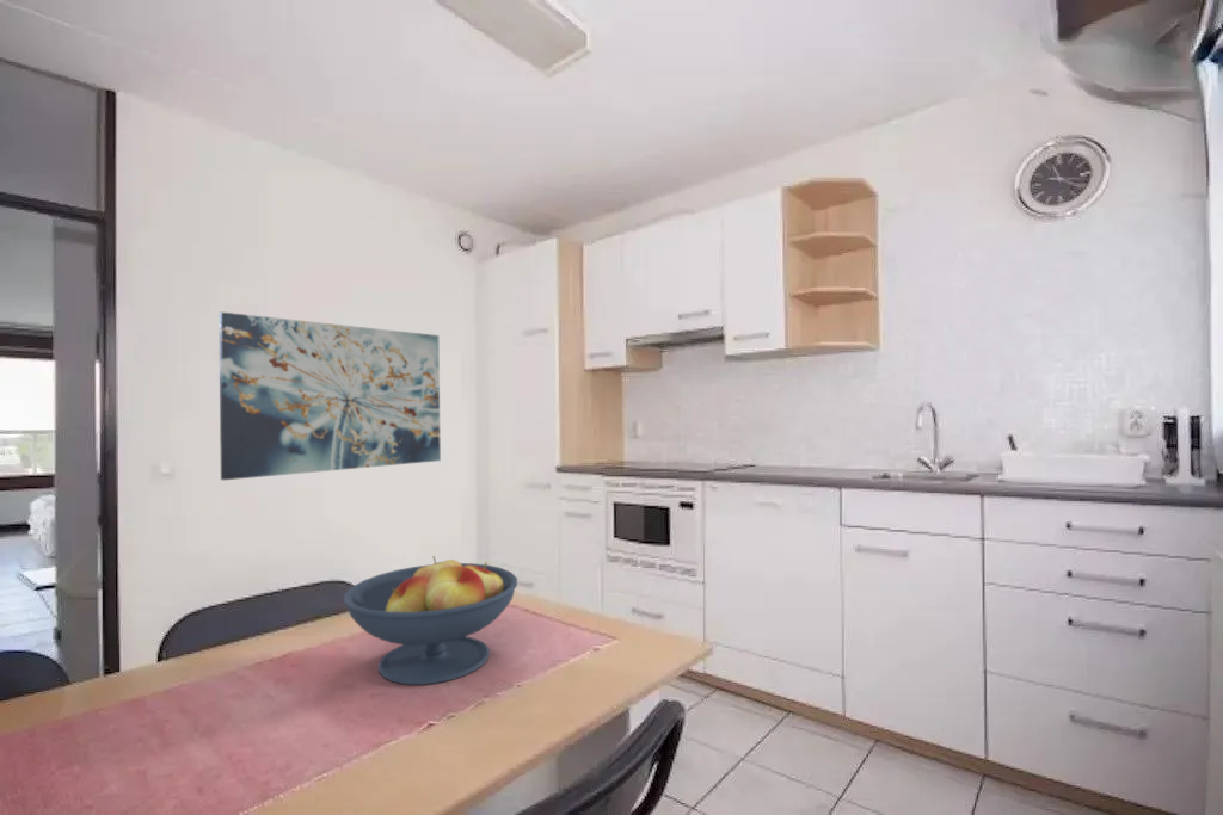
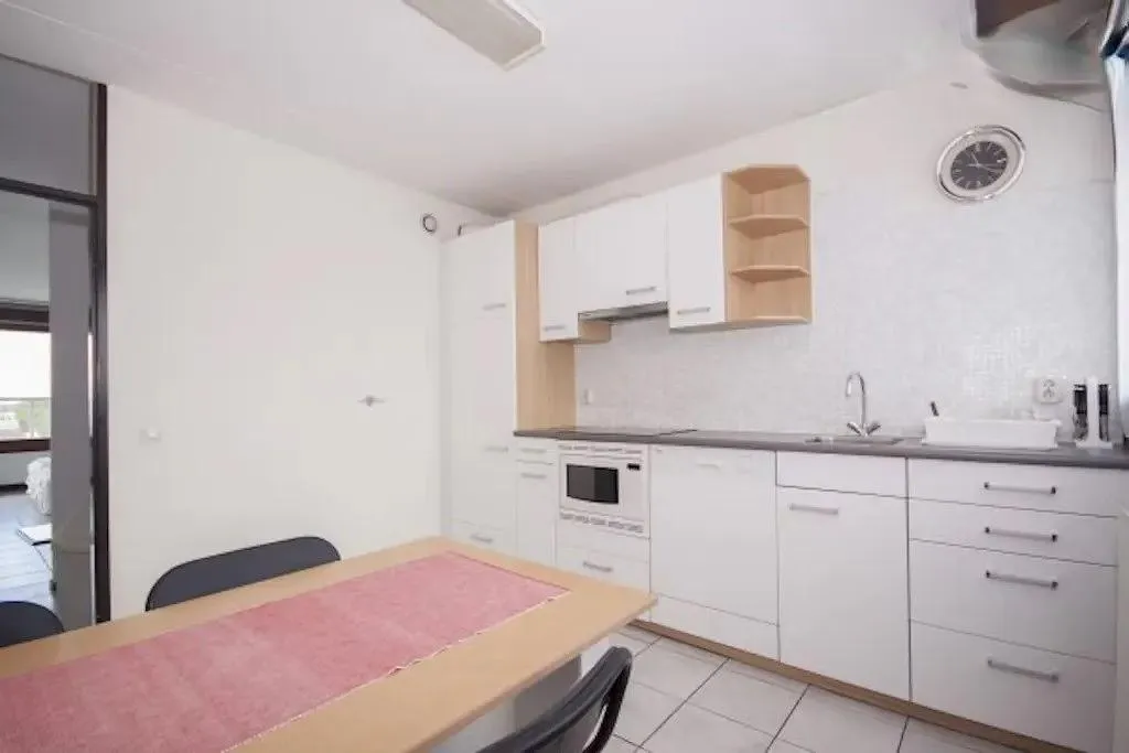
- wall art [217,311,442,481]
- fruit bowl [343,555,518,686]
